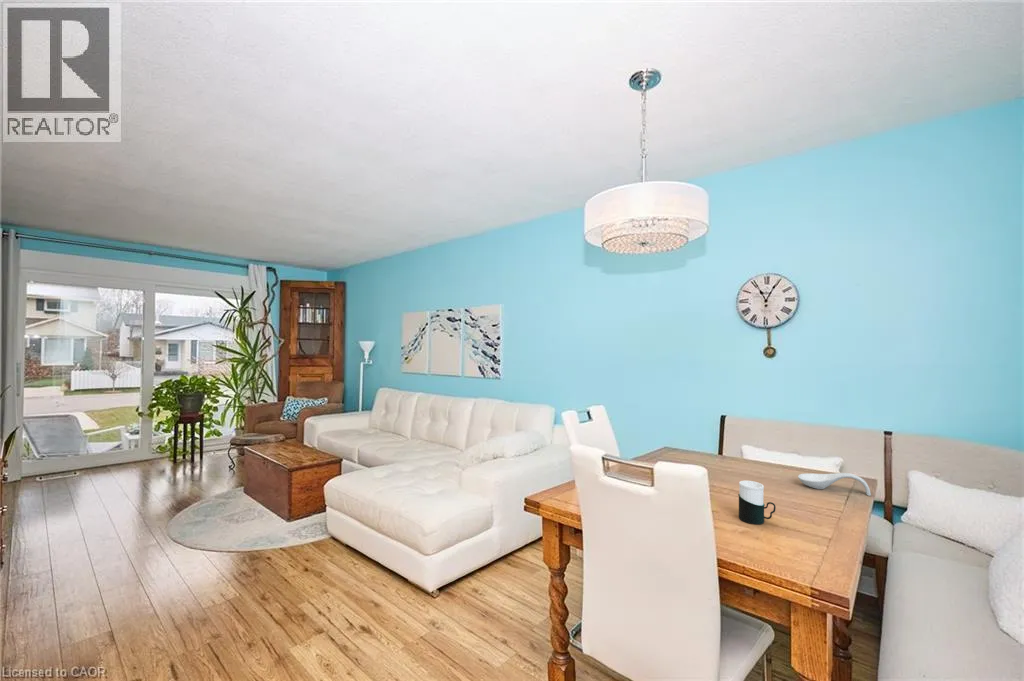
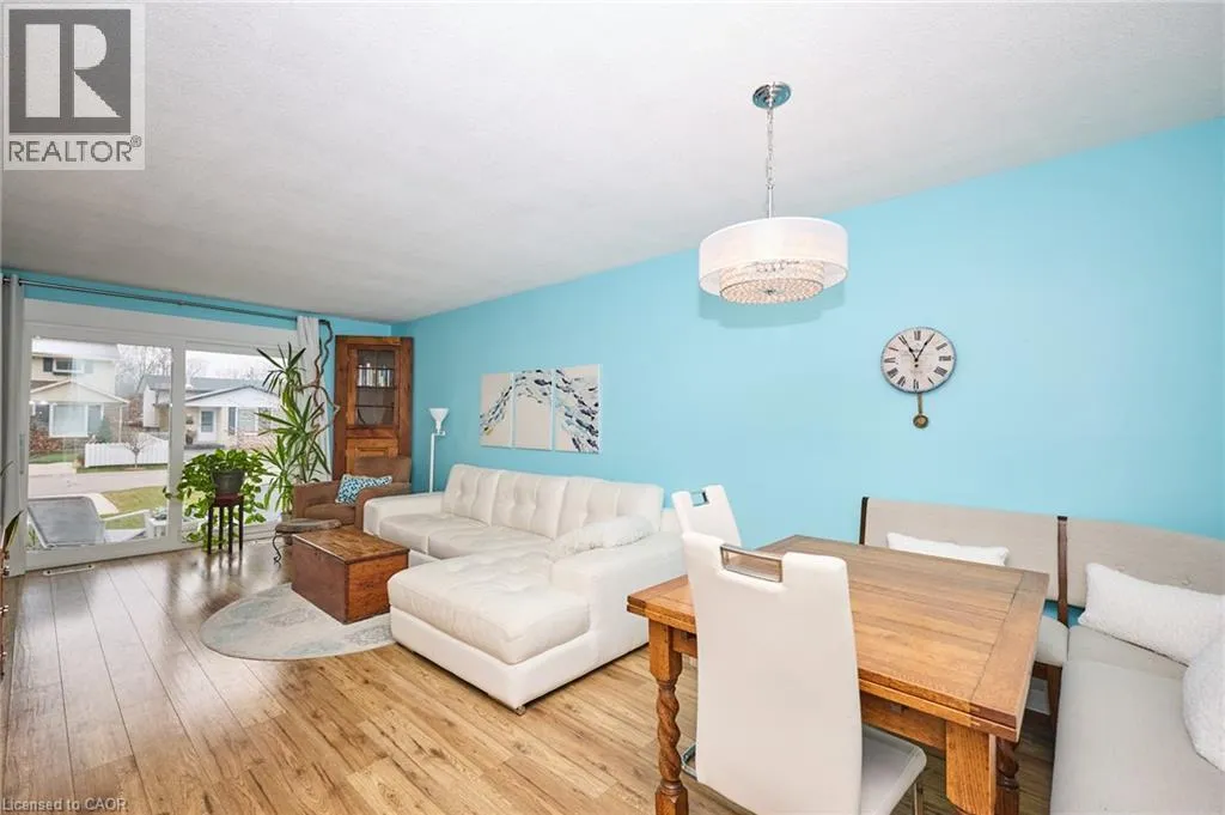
- cup [737,480,777,525]
- spoon rest [797,472,872,497]
